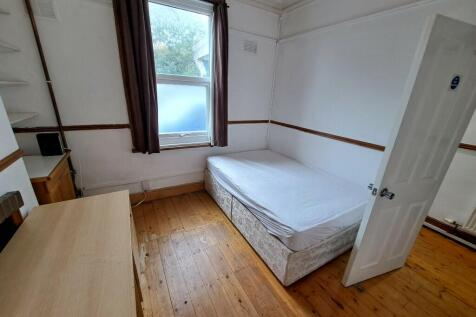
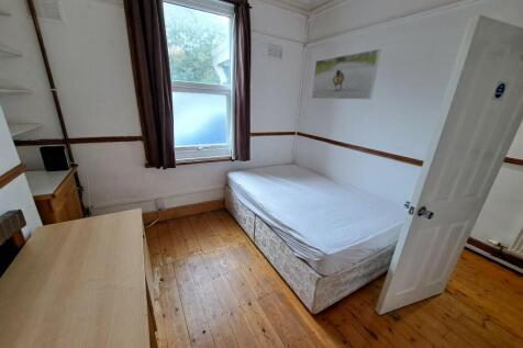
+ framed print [311,48,381,100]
